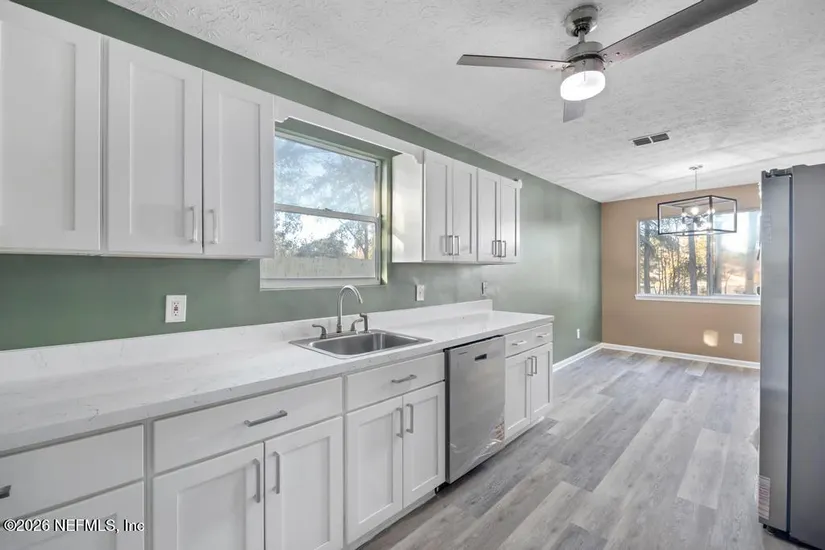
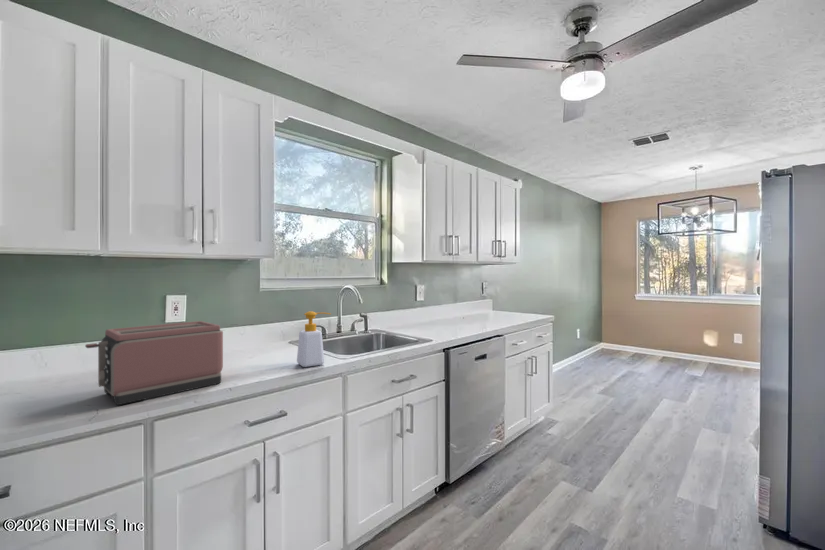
+ soap bottle [296,310,332,368]
+ toaster [84,320,224,406]
